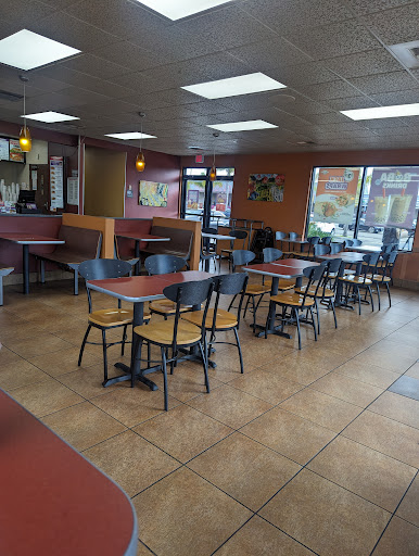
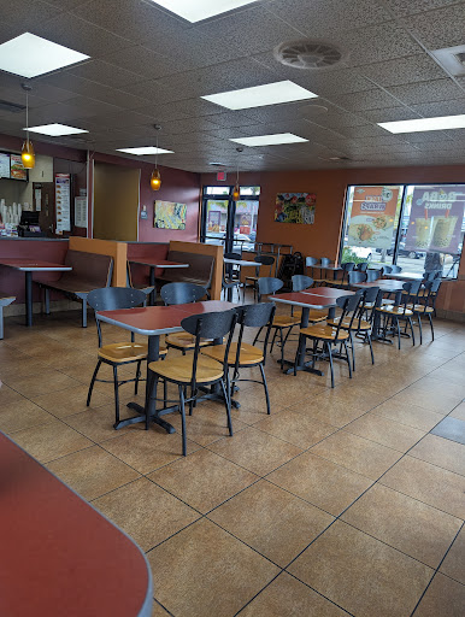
+ ceiling vent [272,36,352,70]
